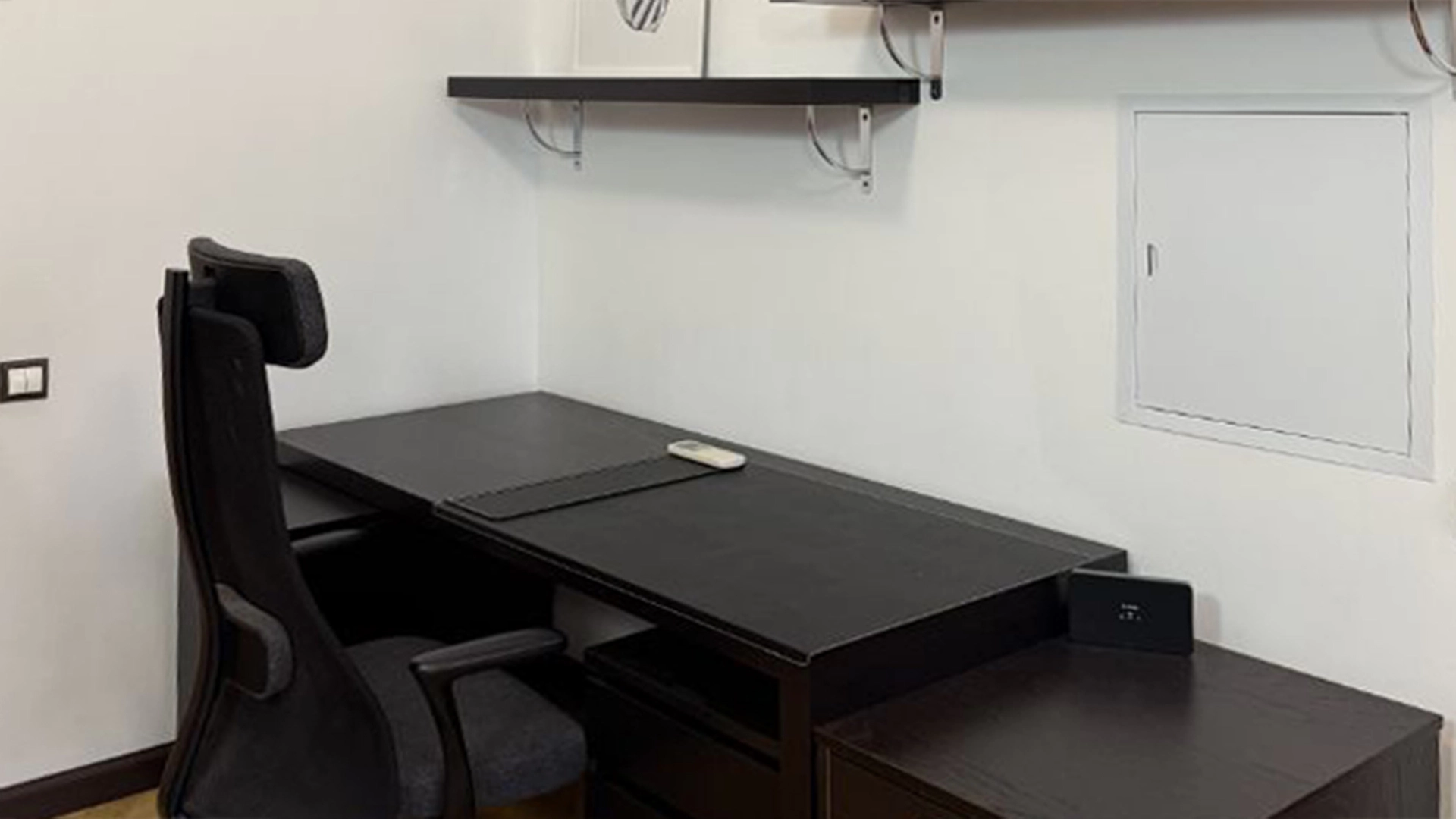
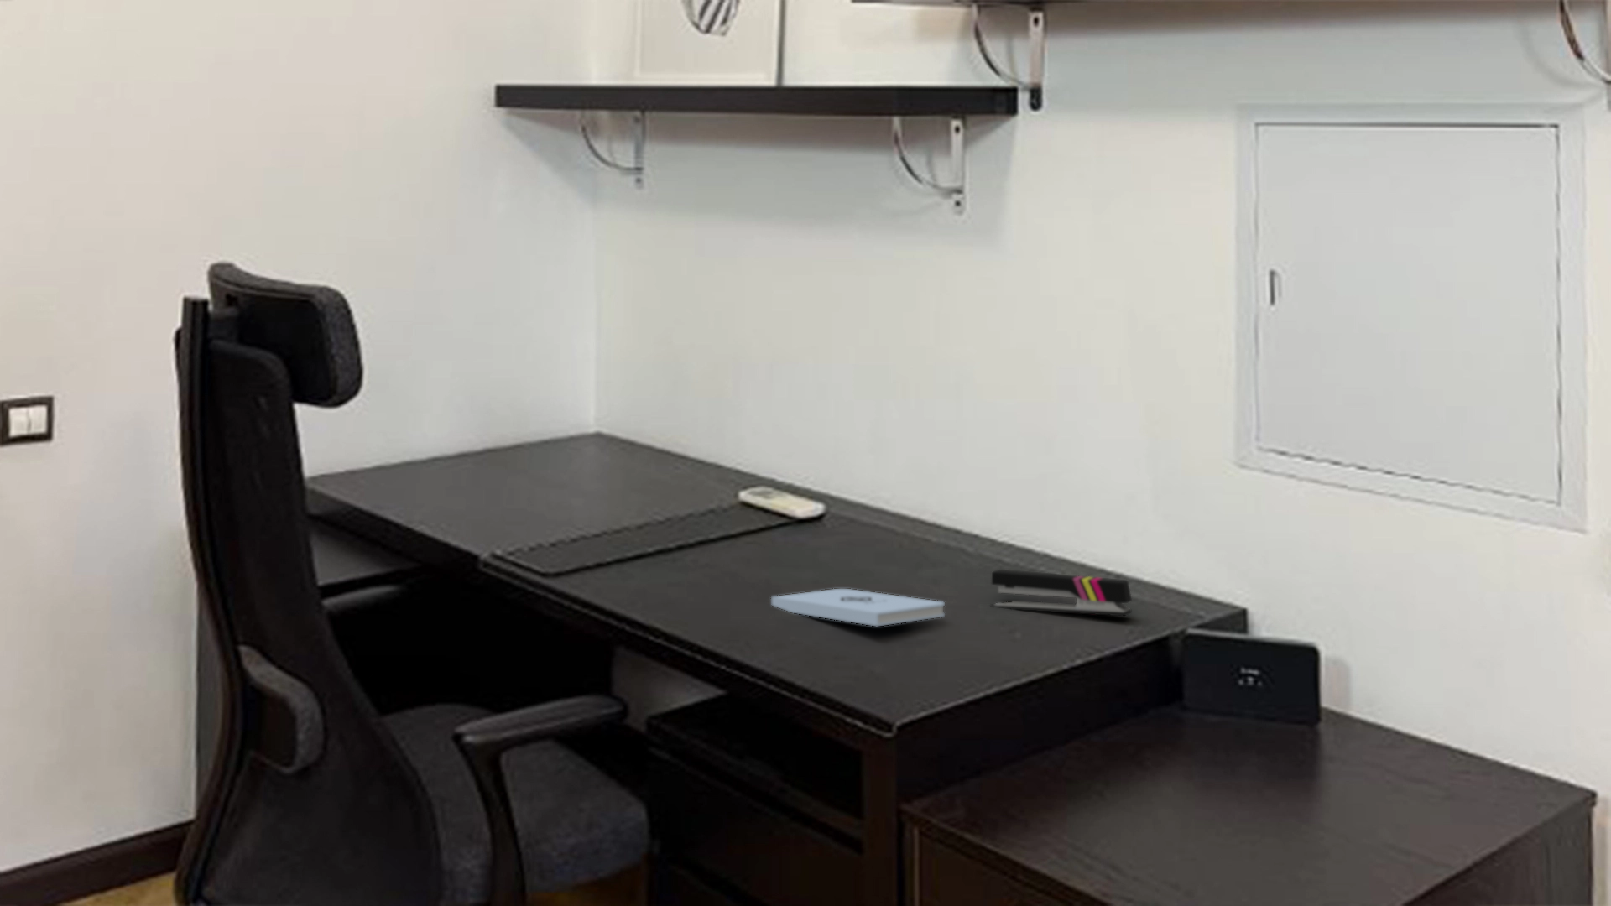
+ notepad [770,589,946,626]
+ stapler [989,569,1133,616]
